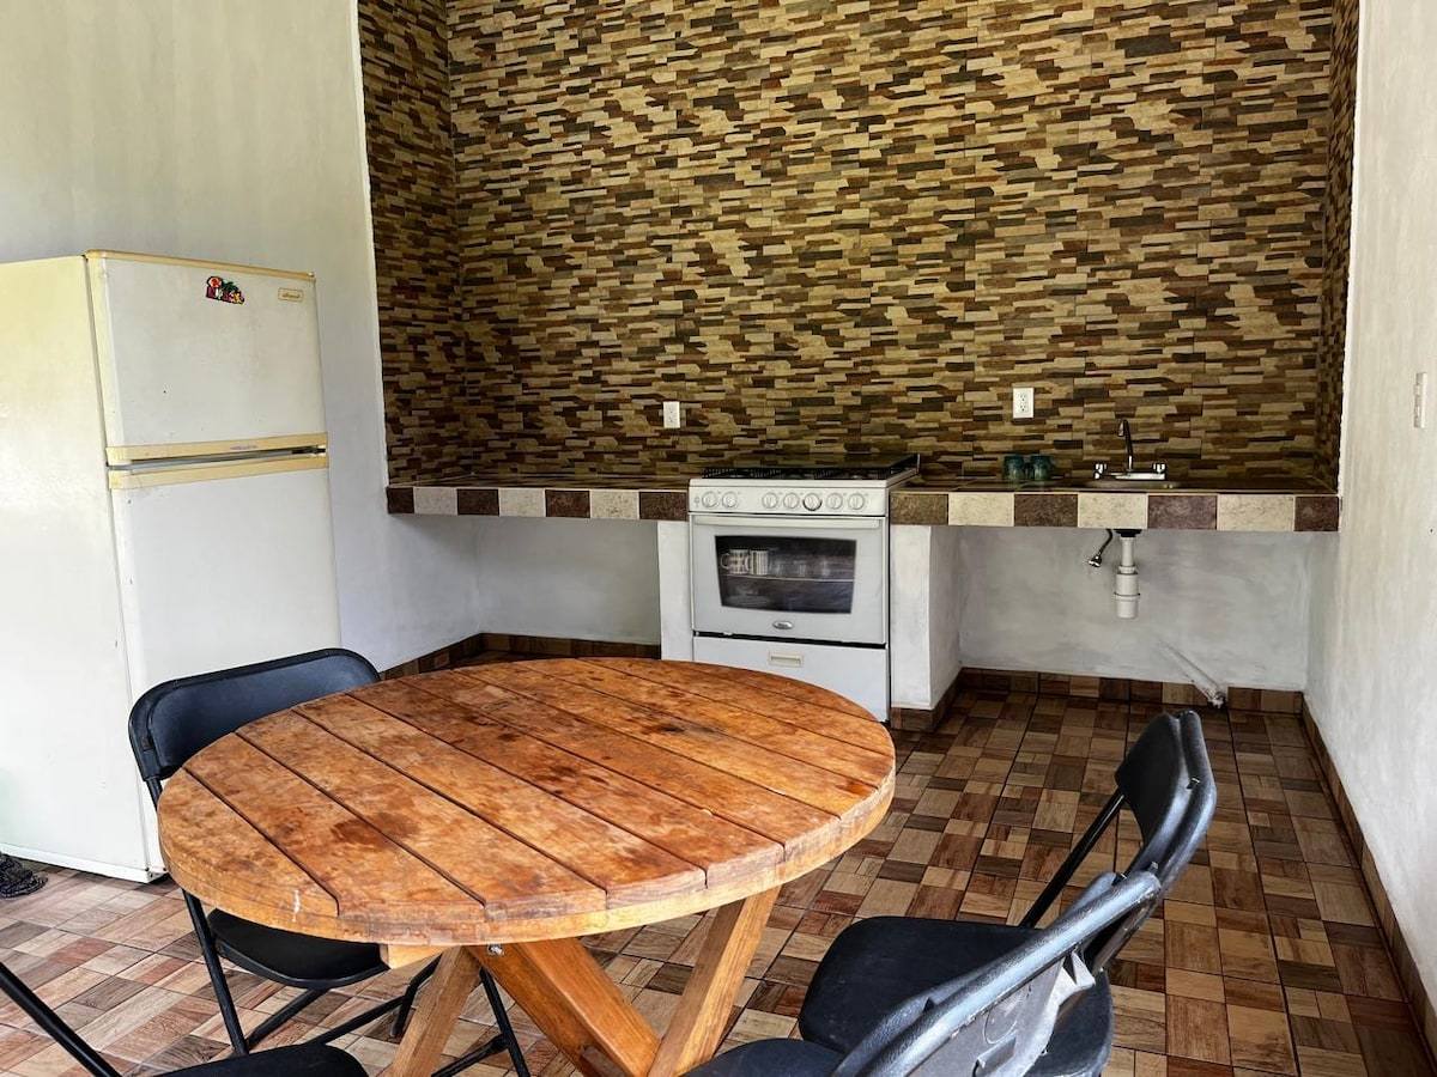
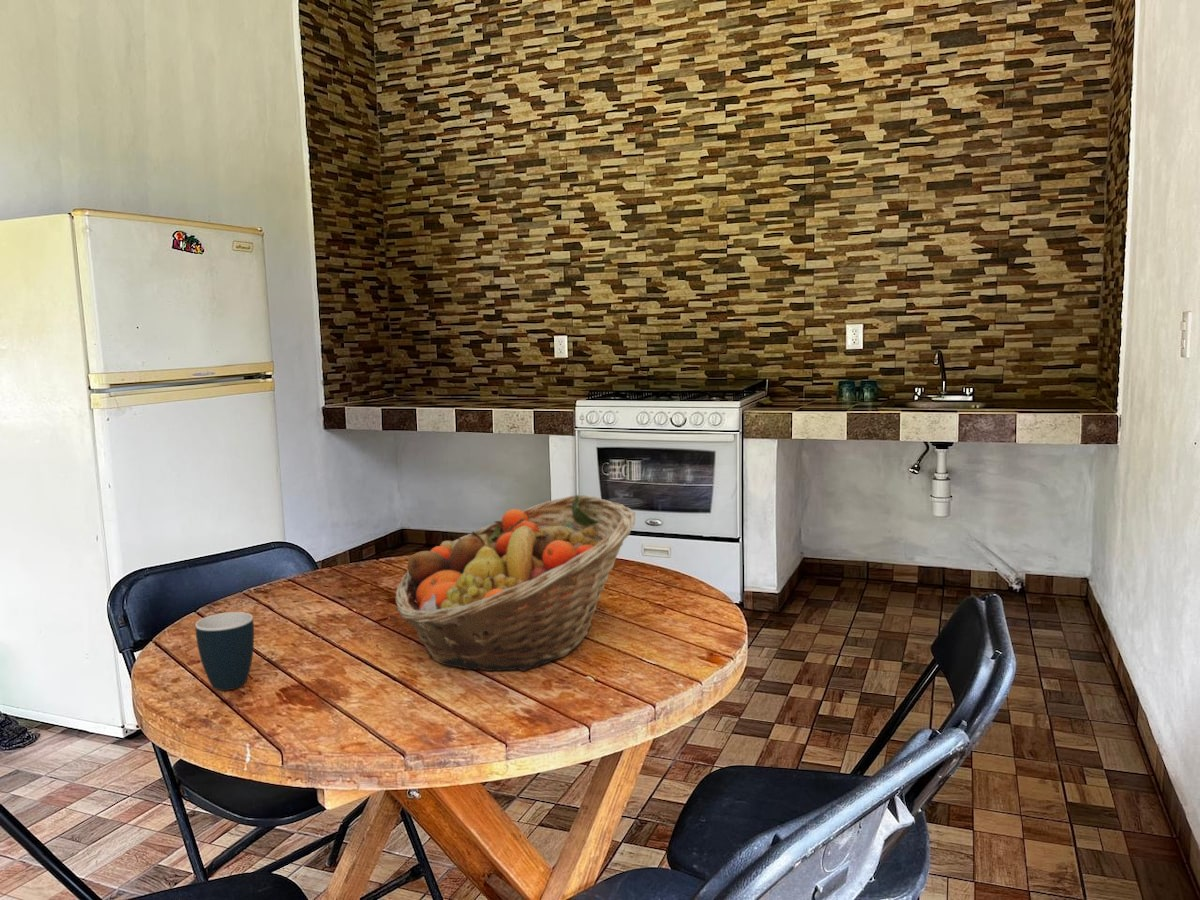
+ fruit basket [394,494,636,672]
+ mug [194,611,255,691]
